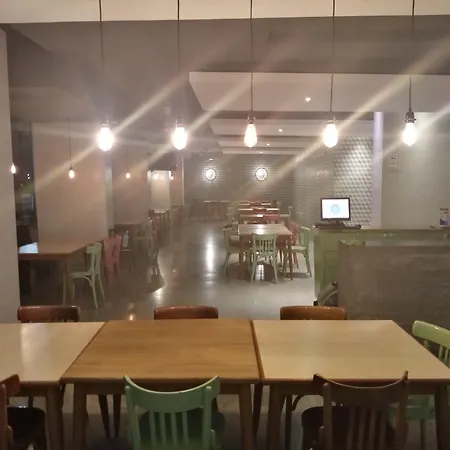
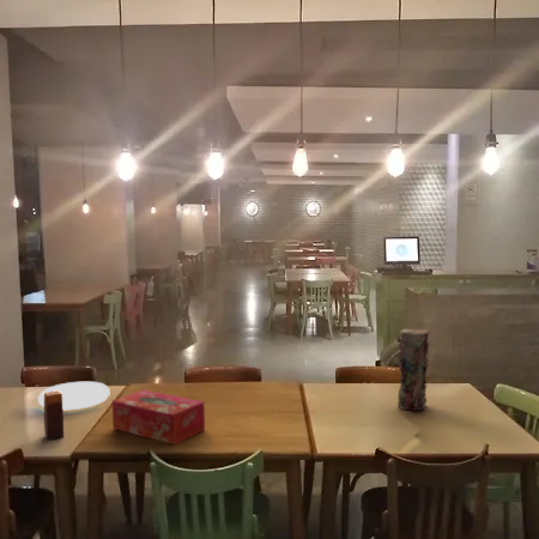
+ tissue box [111,389,206,446]
+ candle [43,390,65,441]
+ vase [396,327,431,412]
+ plate [37,381,110,411]
